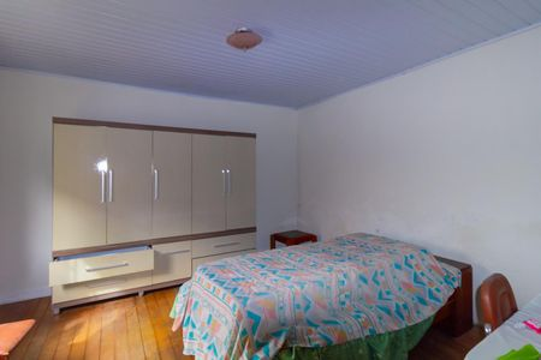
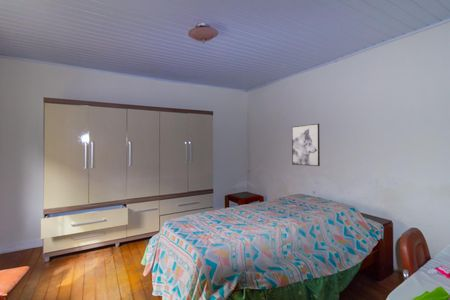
+ wall art [291,123,321,167]
